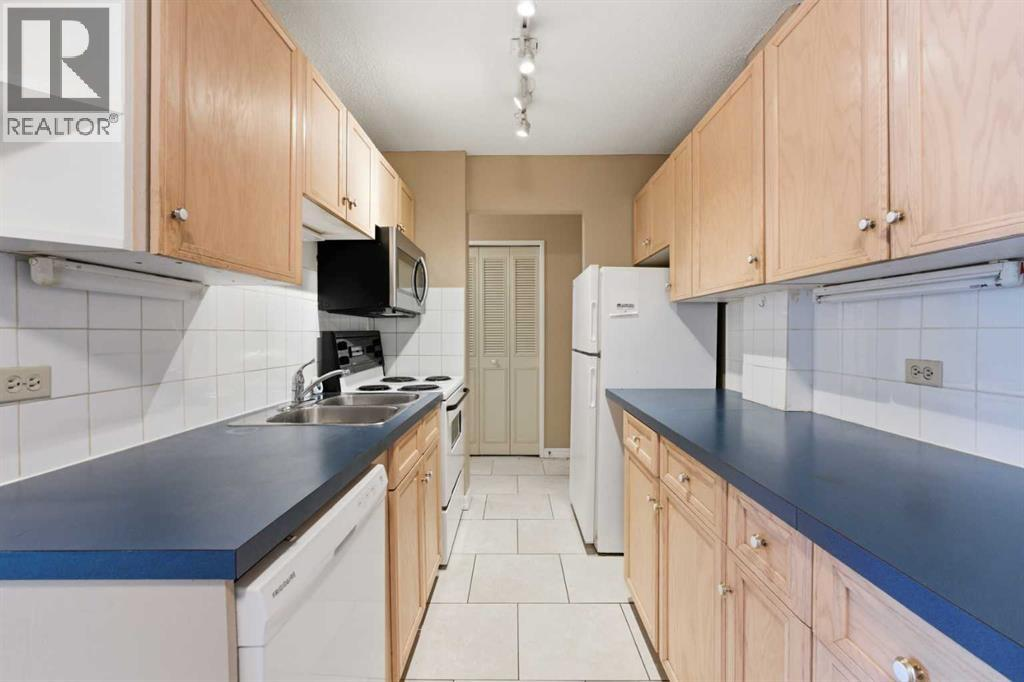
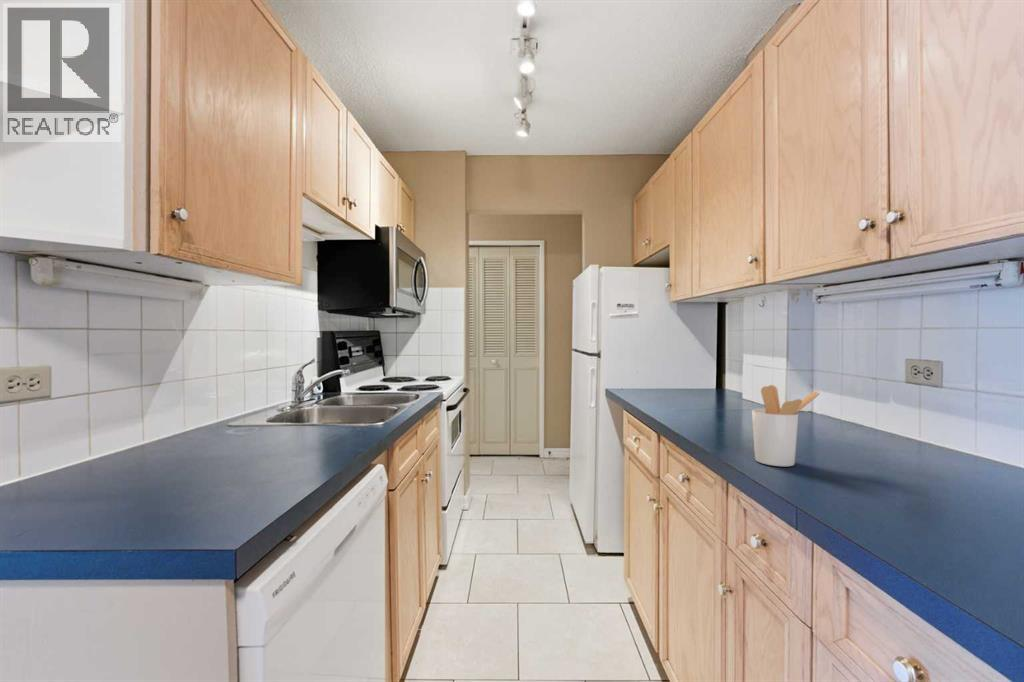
+ utensil holder [751,384,821,467]
